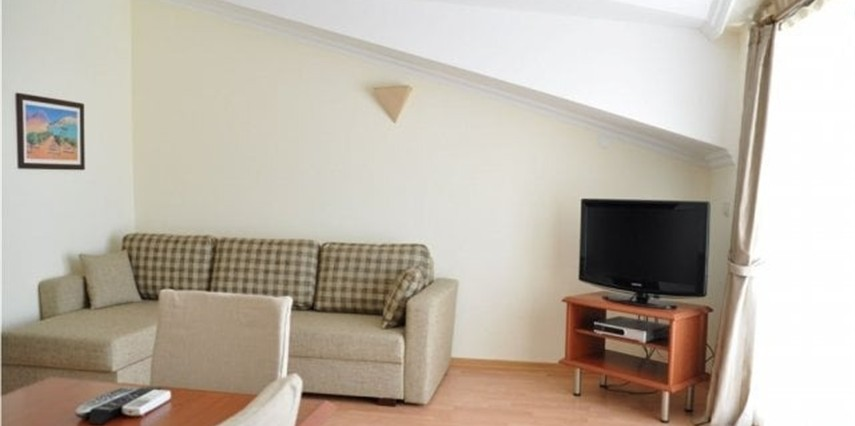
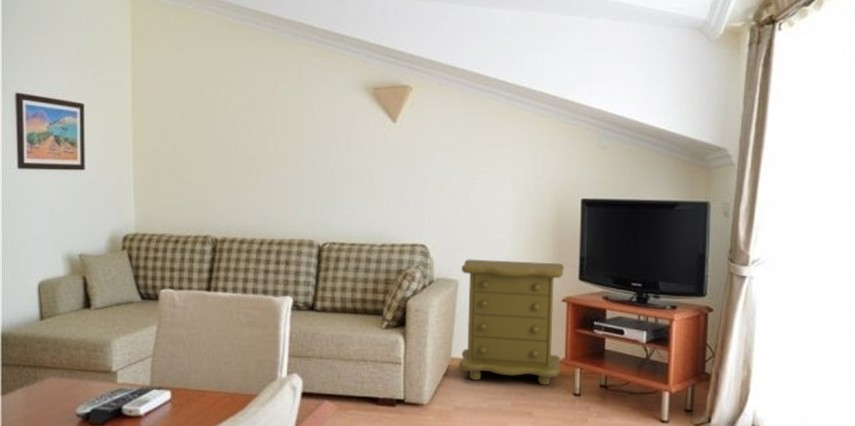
+ dresser [458,259,565,386]
